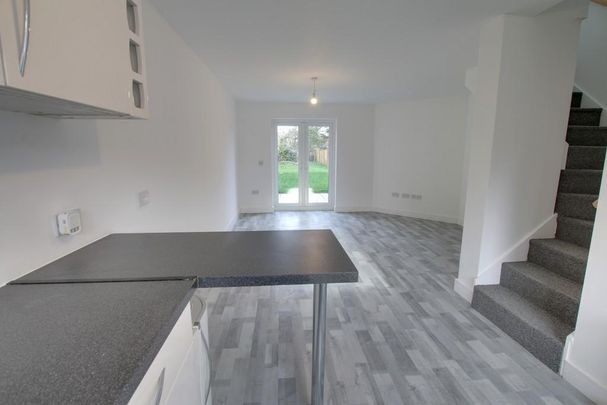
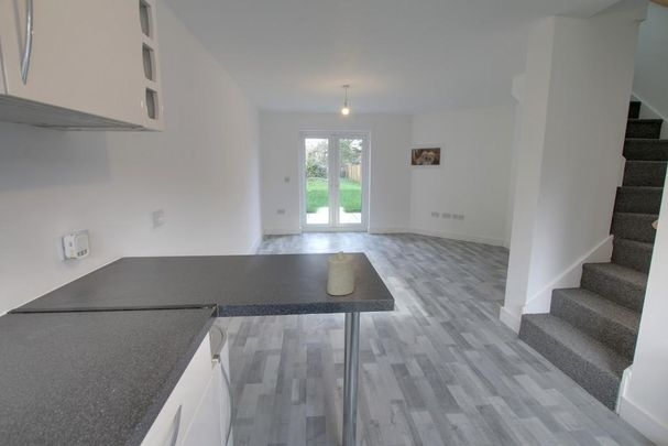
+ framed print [406,142,446,171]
+ candle [326,250,355,296]
